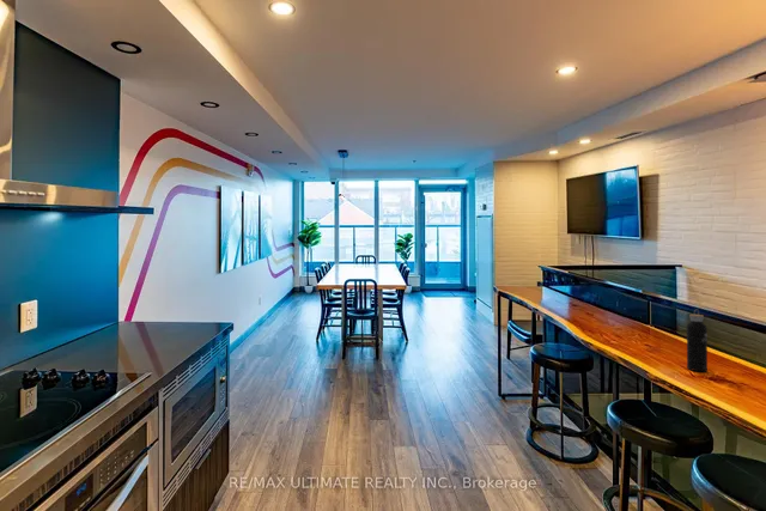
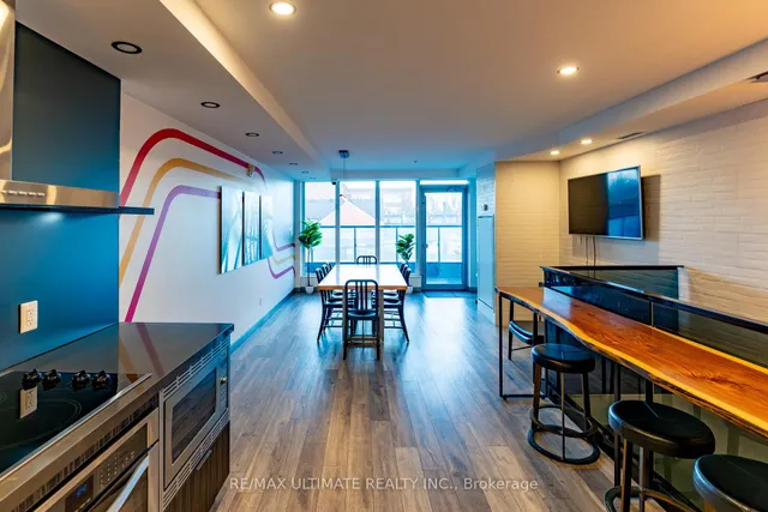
- water bottle [686,308,709,372]
